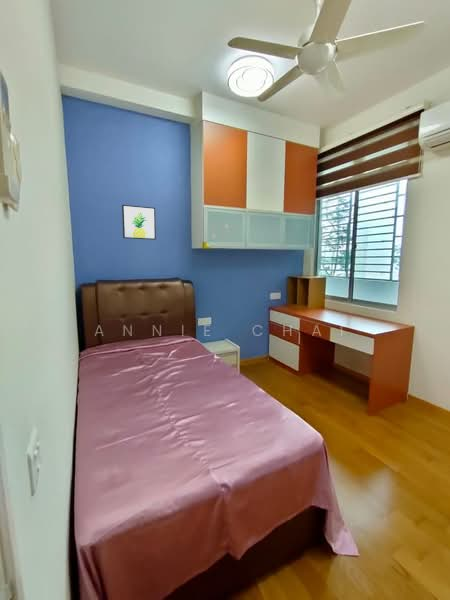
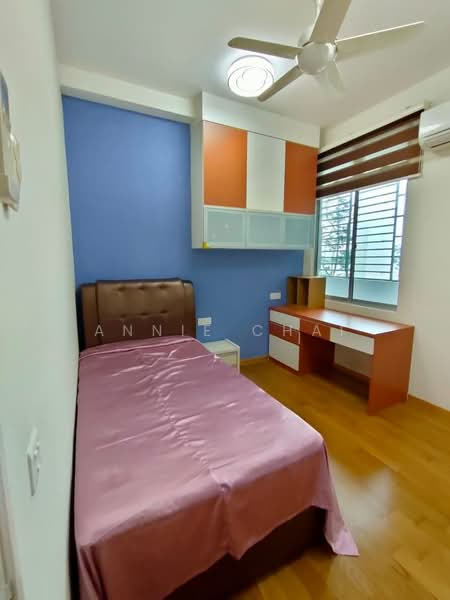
- wall art [121,204,157,241]
